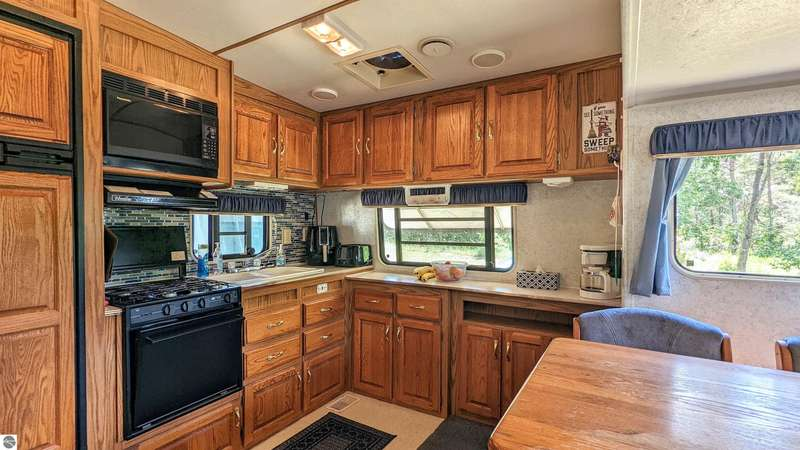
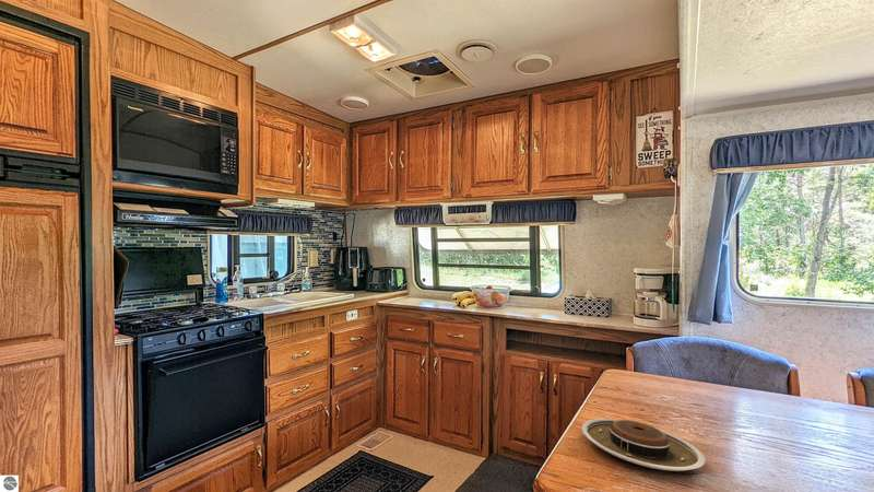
+ plate [581,418,706,472]
